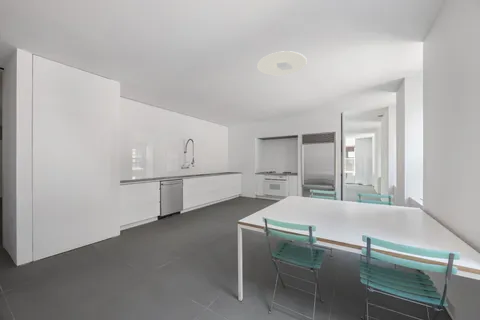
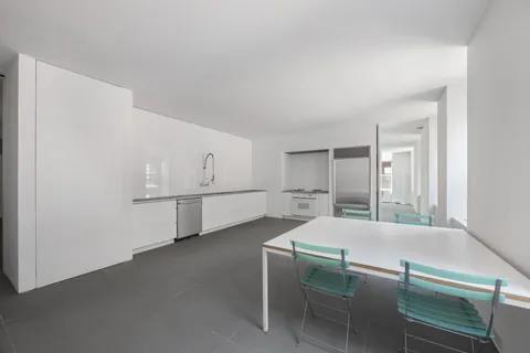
- ceiling light [256,50,308,76]
